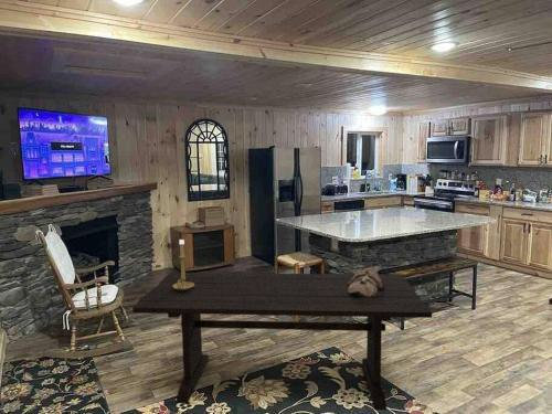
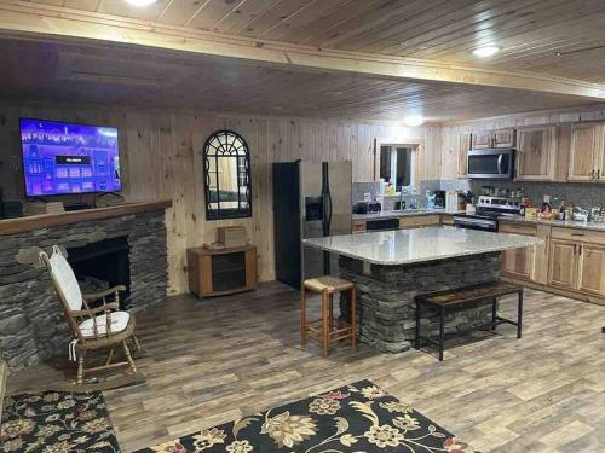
- animal skull [348,267,384,297]
- dining table [131,272,433,412]
- candle holder [172,238,194,290]
